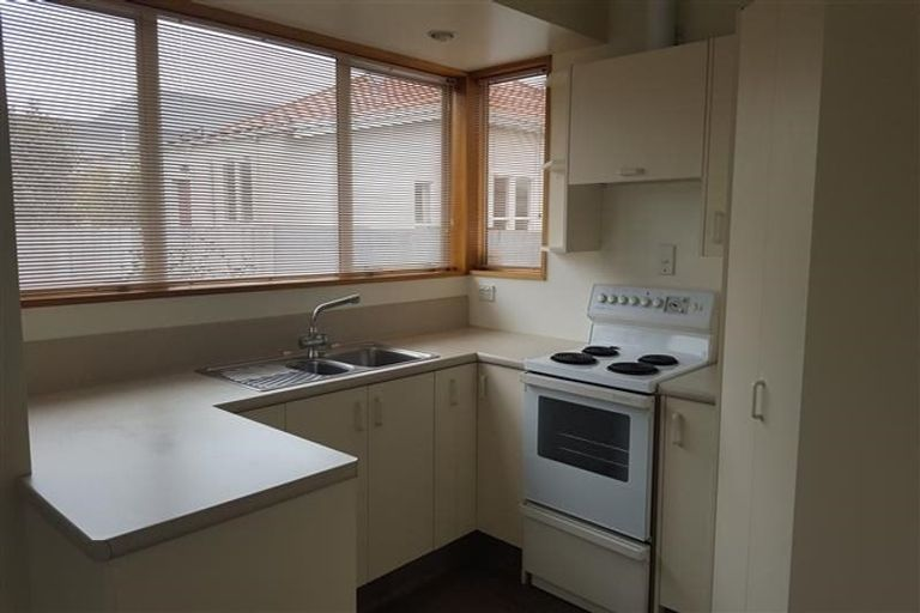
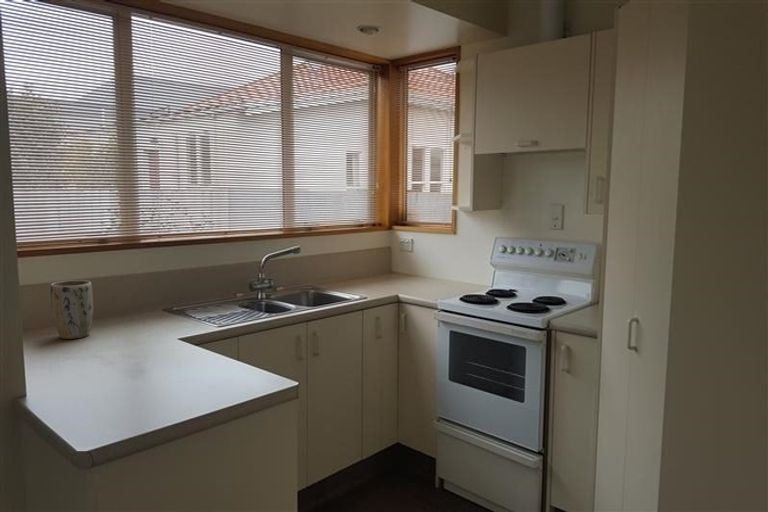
+ plant pot [49,279,94,340]
